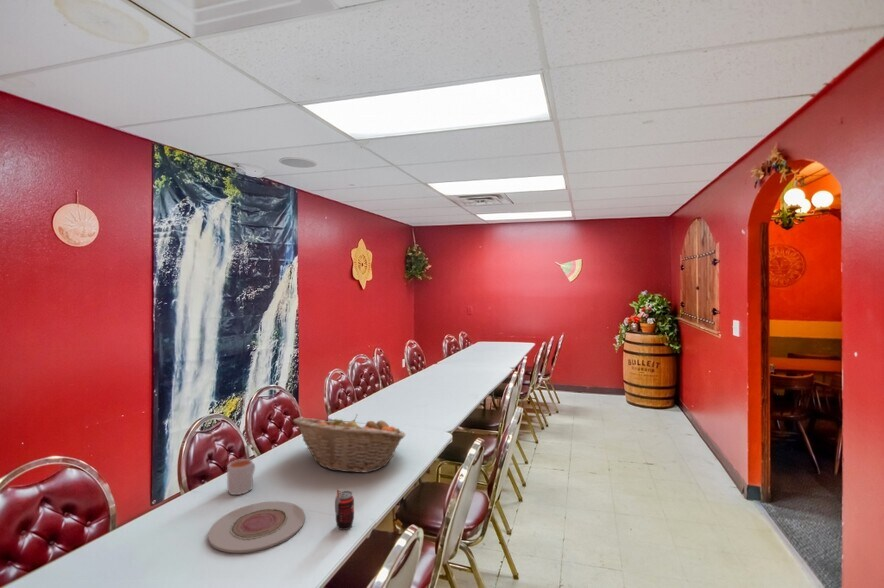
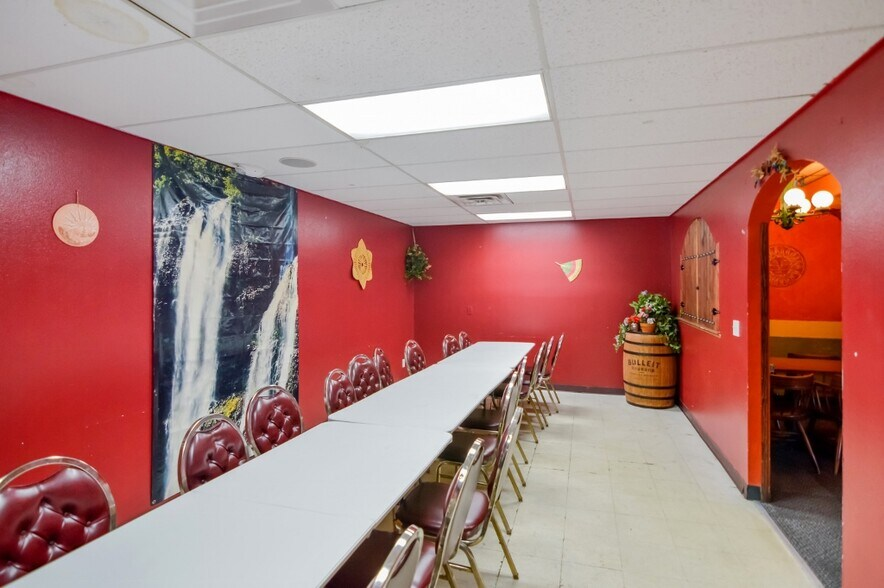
- fruit basket [292,413,407,474]
- mug [226,458,256,496]
- plate [207,501,306,554]
- beverage can [334,488,355,531]
